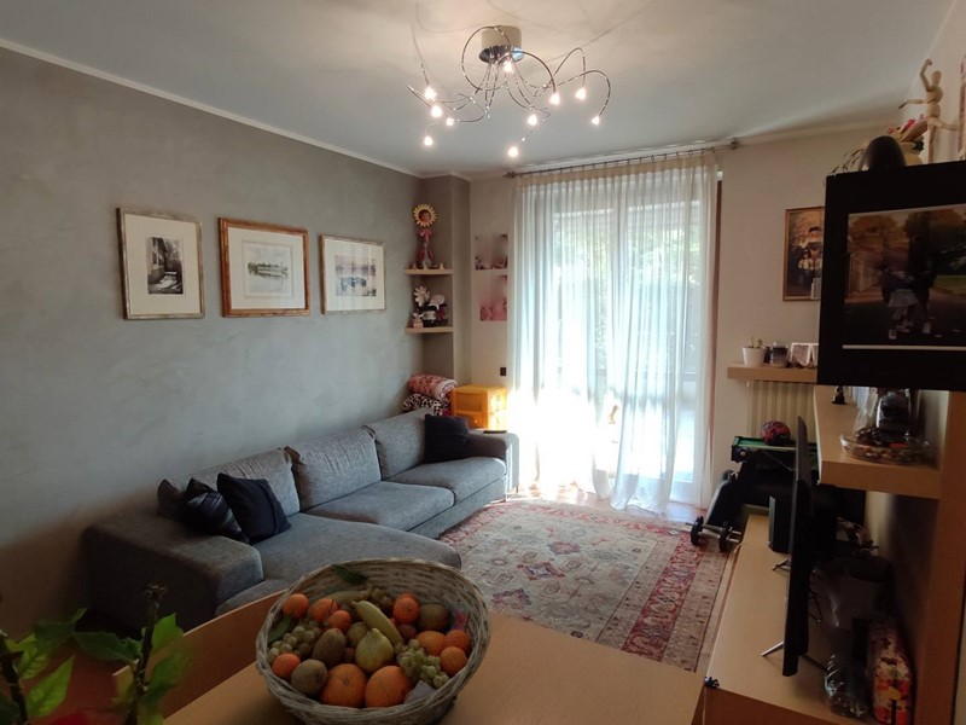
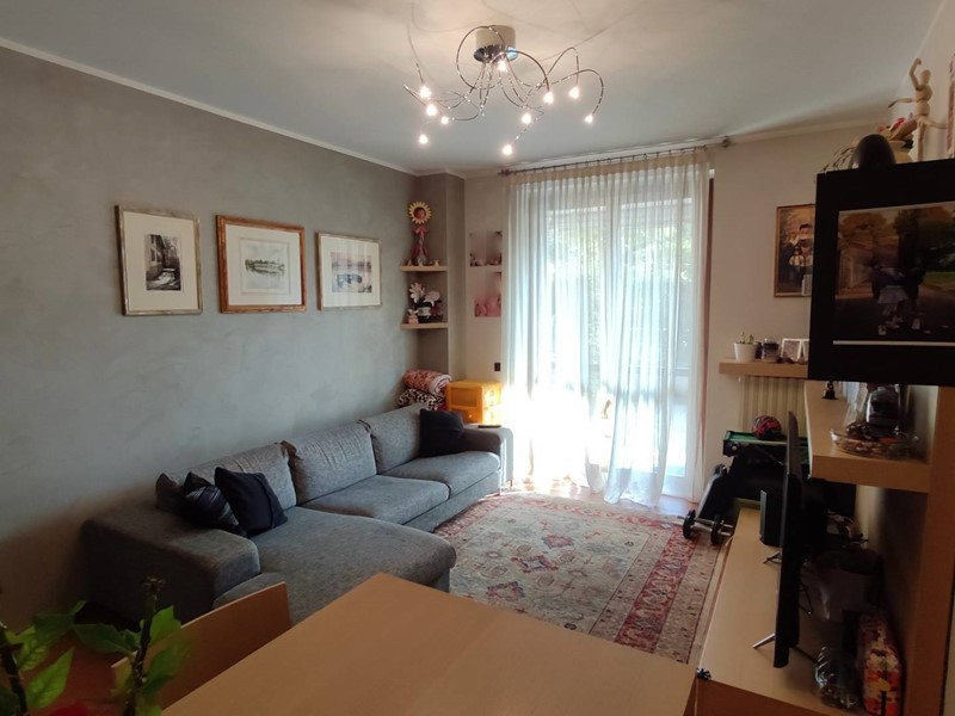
- fruit basket [255,556,493,725]
